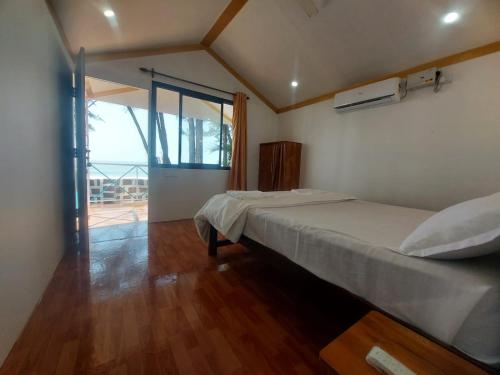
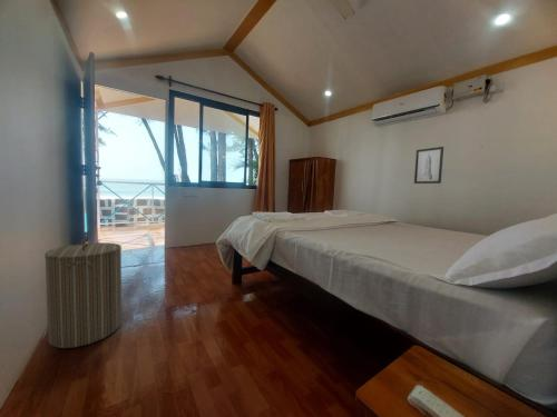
+ wall art [413,146,444,185]
+ laundry hamper [43,235,123,349]
